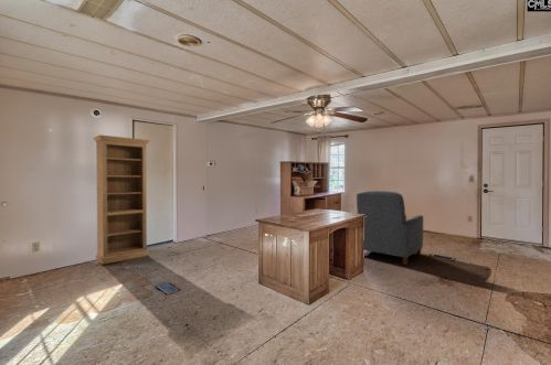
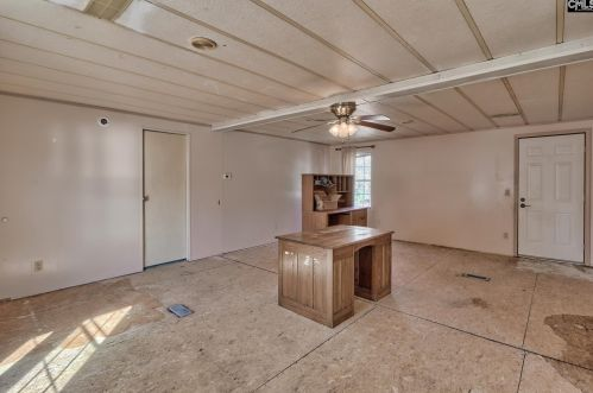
- chair [356,190,424,266]
- bookshelf [92,133,151,266]
